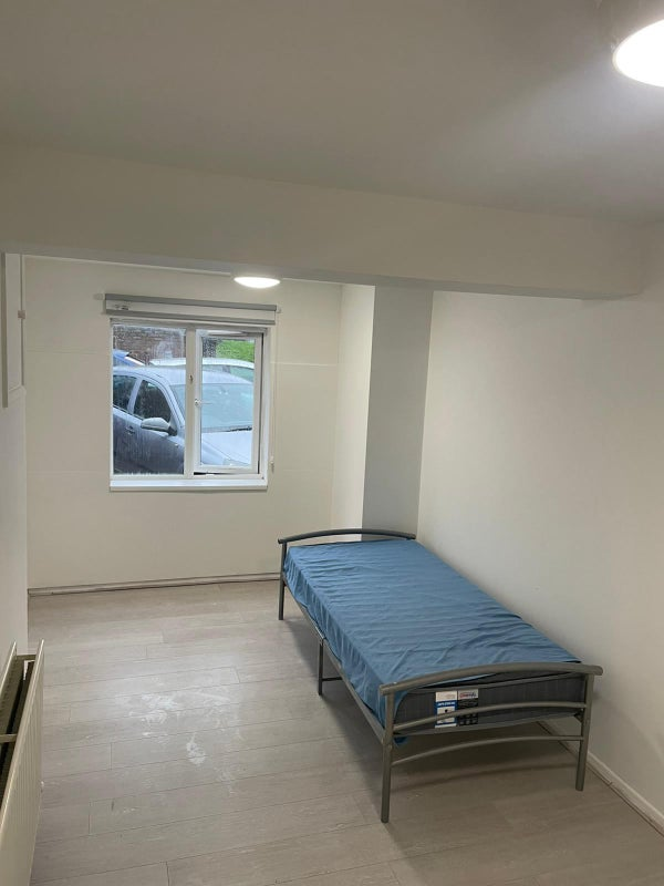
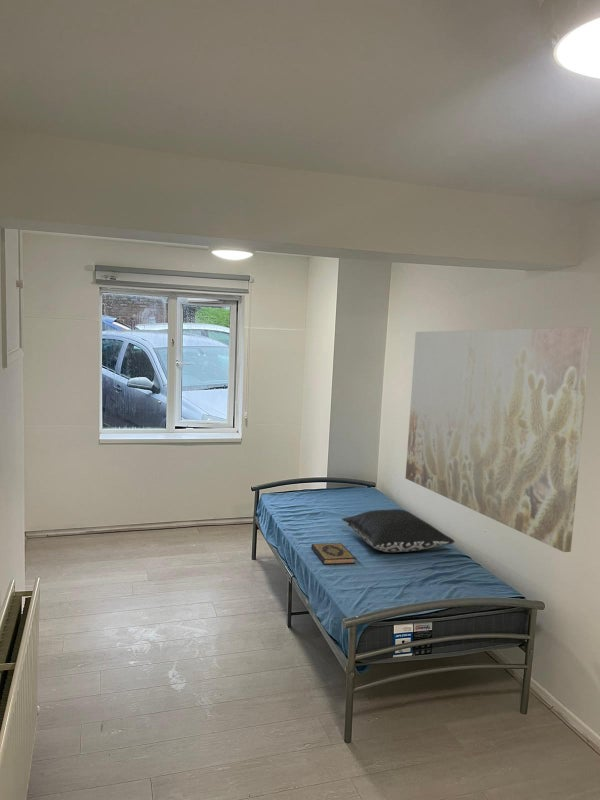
+ wall art [405,326,593,553]
+ pillow [341,508,456,553]
+ hardback book [310,542,356,565]
